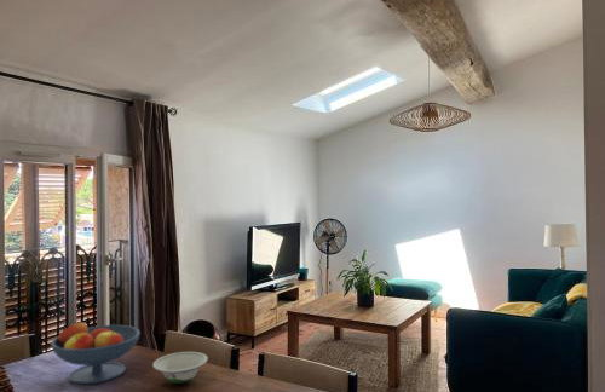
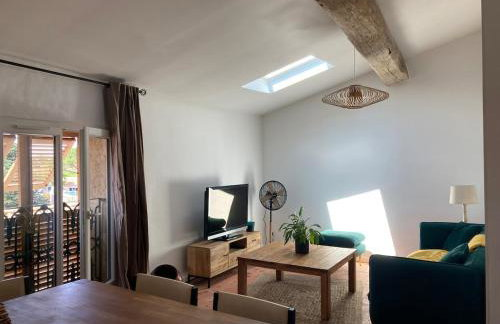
- bowl [151,351,209,385]
- fruit bowl [50,322,142,385]
